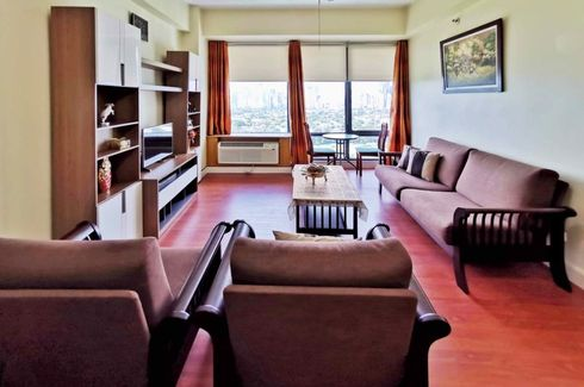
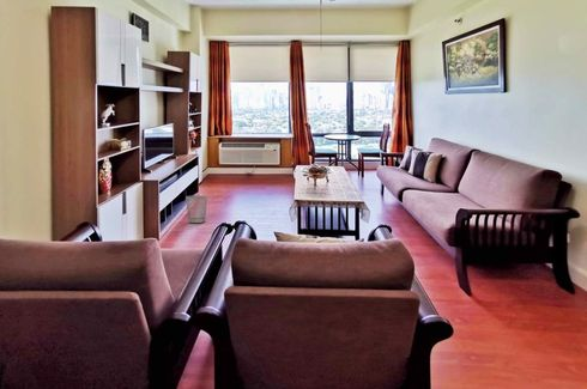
+ wastebasket [184,195,208,224]
